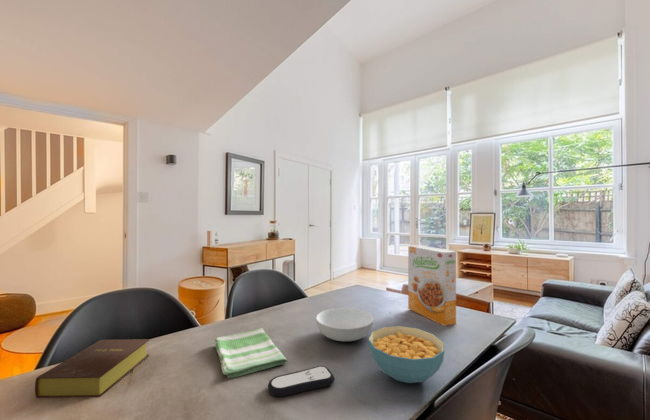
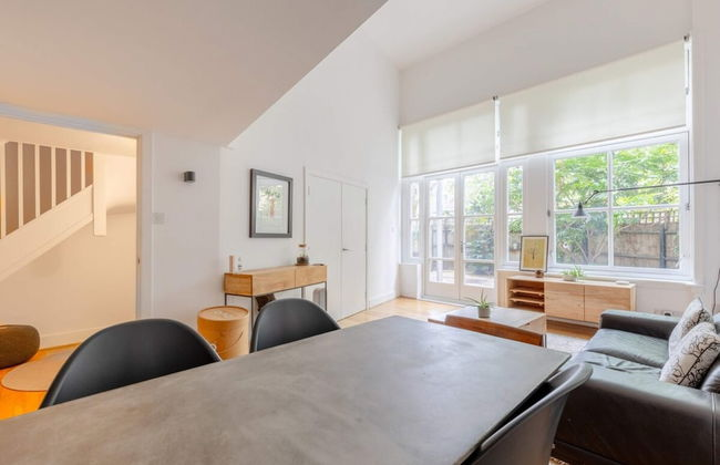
- cereal box [407,244,457,327]
- cereal bowl [367,325,445,384]
- serving bowl [315,307,374,342]
- remote control [267,365,335,398]
- bible [34,338,150,399]
- dish towel [214,327,288,379]
